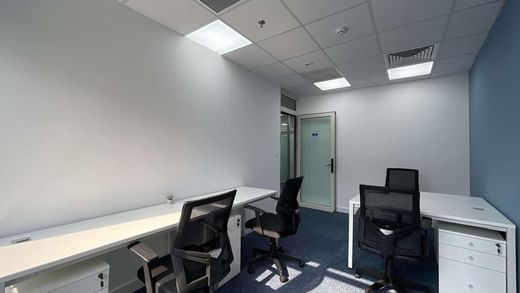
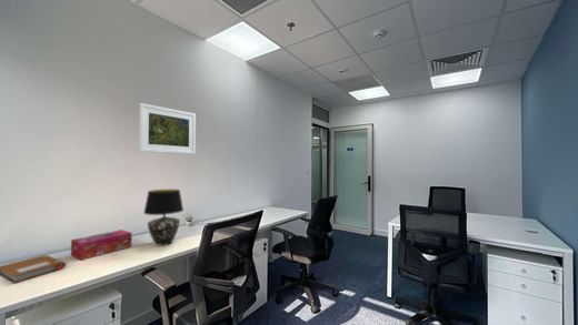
+ tissue box [70,228,132,262]
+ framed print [138,102,197,155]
+ notebook [0,254,67,284]
+ table lamp [142,189,185,247]
